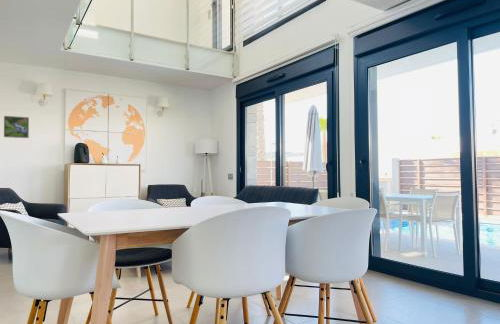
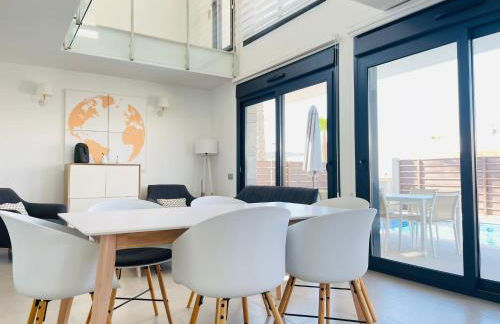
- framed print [3,115,30,139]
